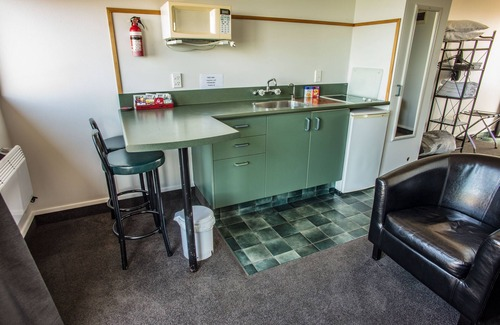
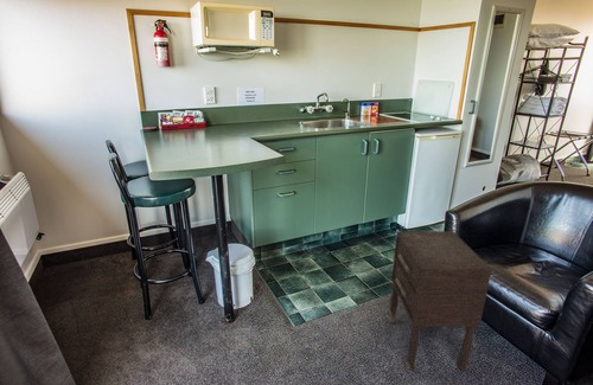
+ nightstand [387,230,493,372]
